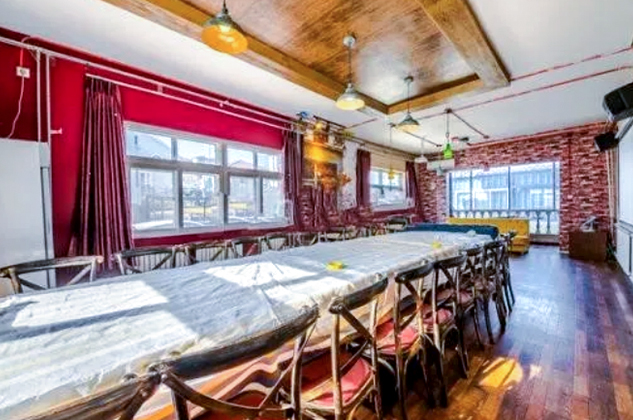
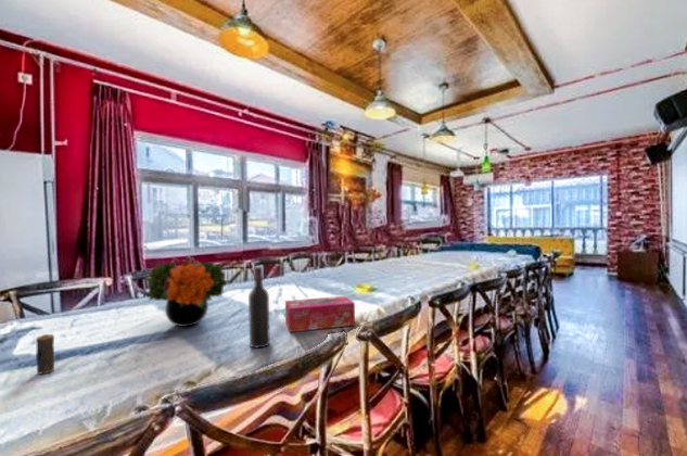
+ wine bottle [247,265,271,349]
+ tissue box [284,295,356,333]
+ flower arrangement [143,254,229,328]
+ candle [35,333,55,375]
